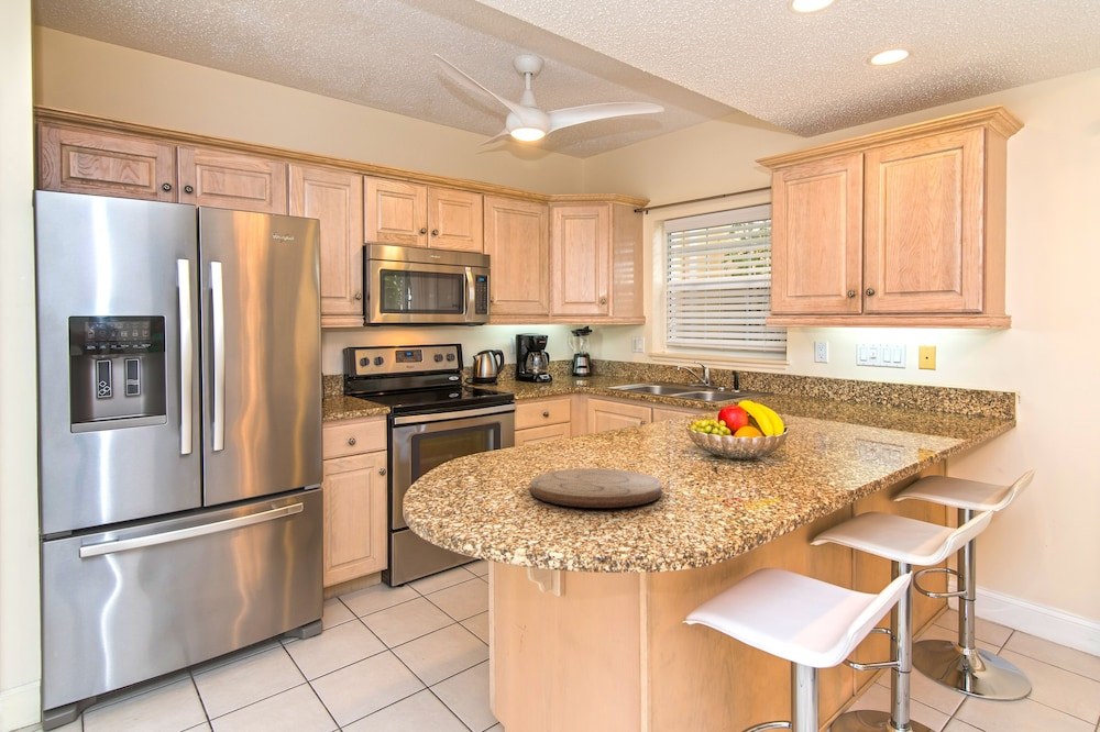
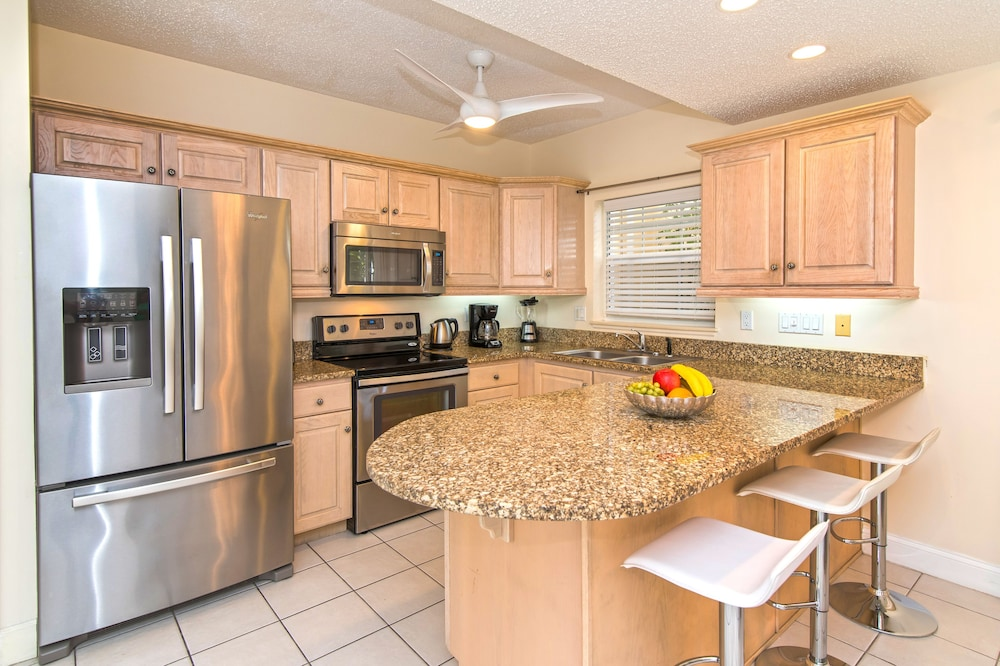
- cutting board [529,467,663,509]
